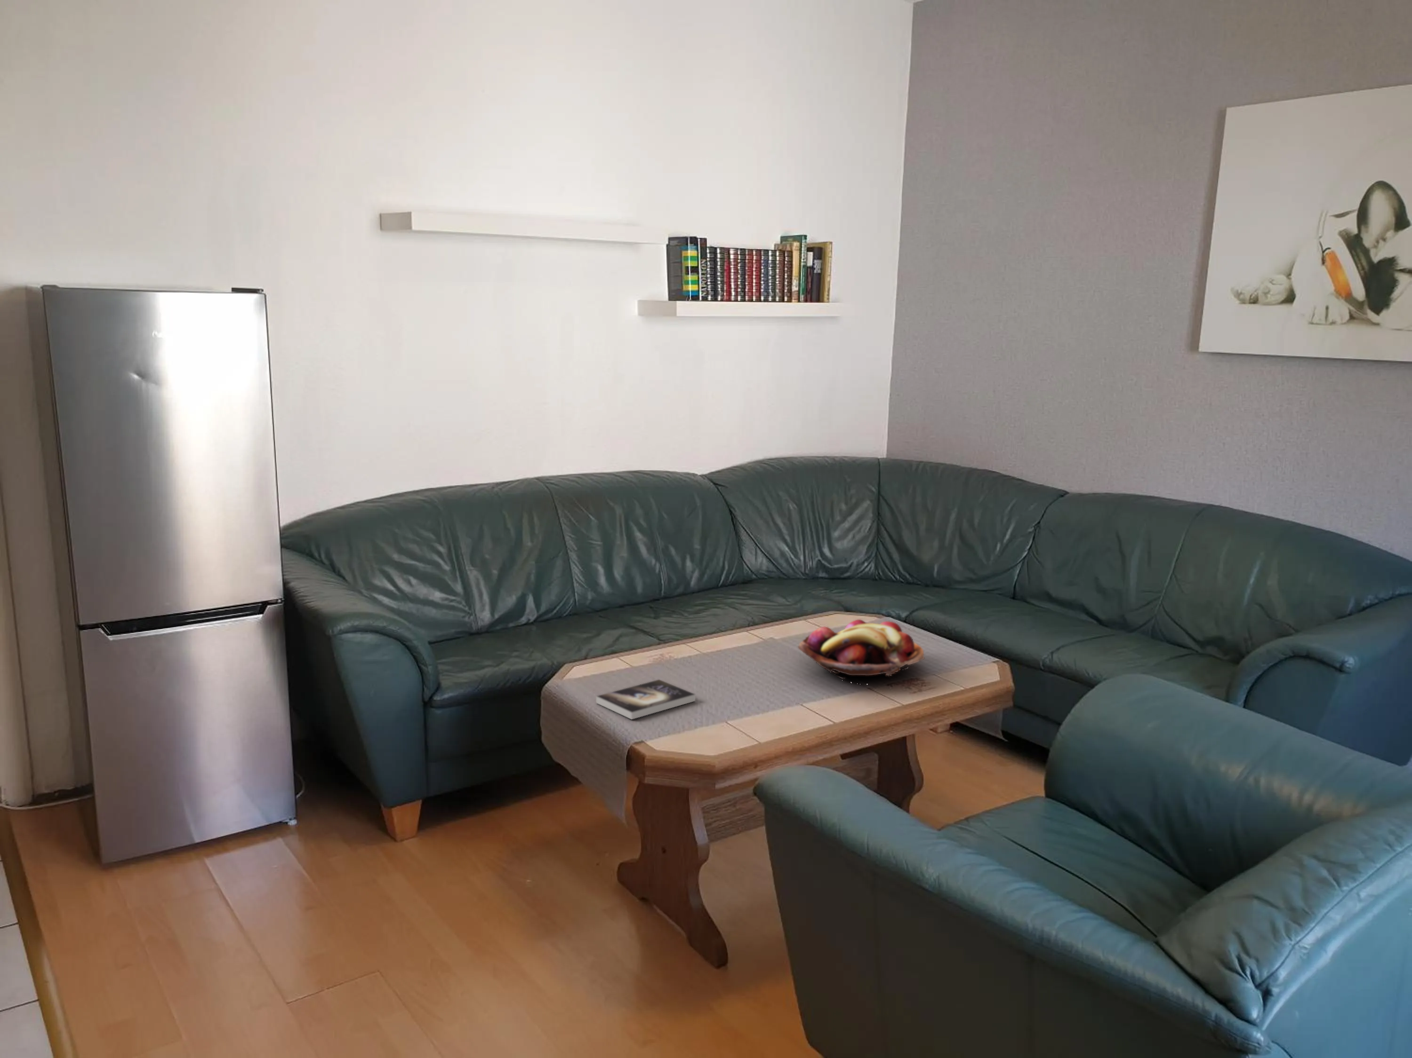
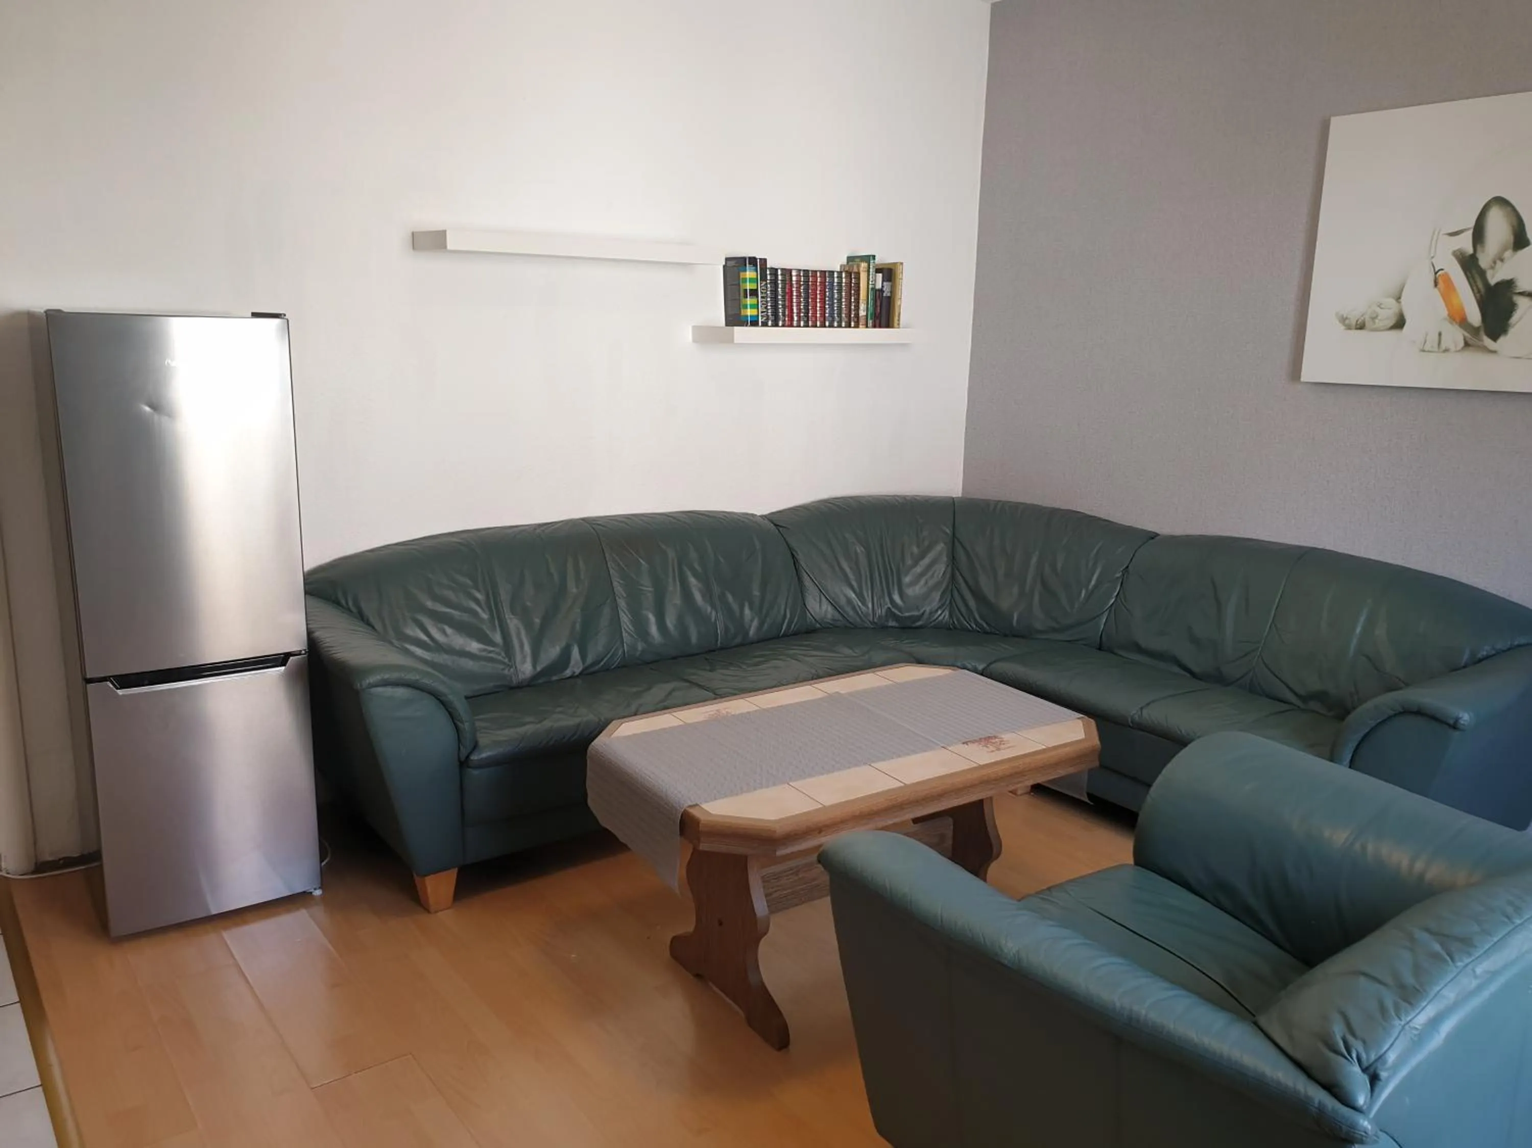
- book [596,679,696,720]
- fruit basket [797,619,925,685]
